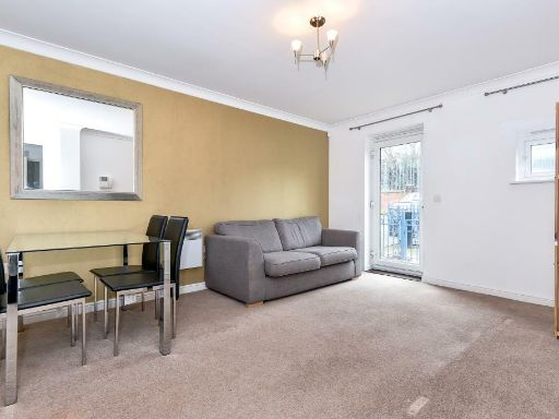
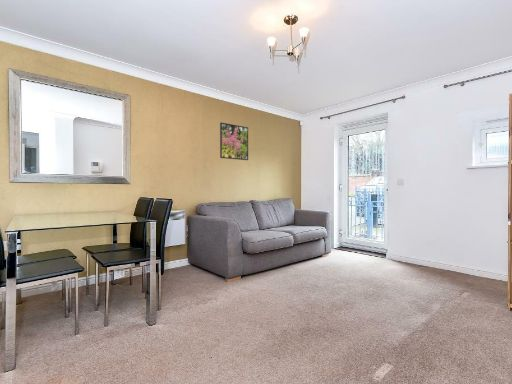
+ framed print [219,122,249,161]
